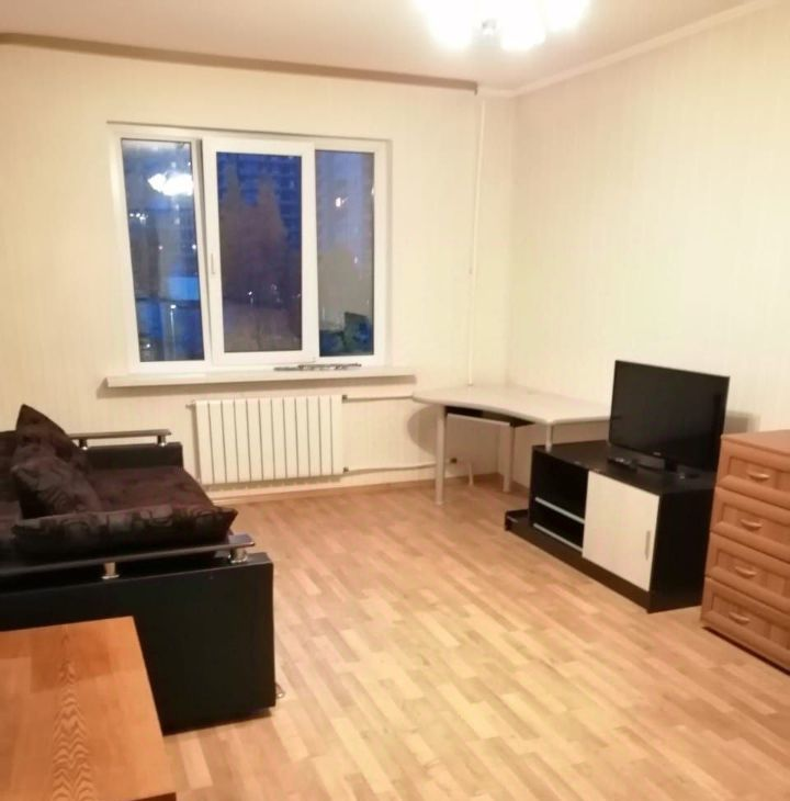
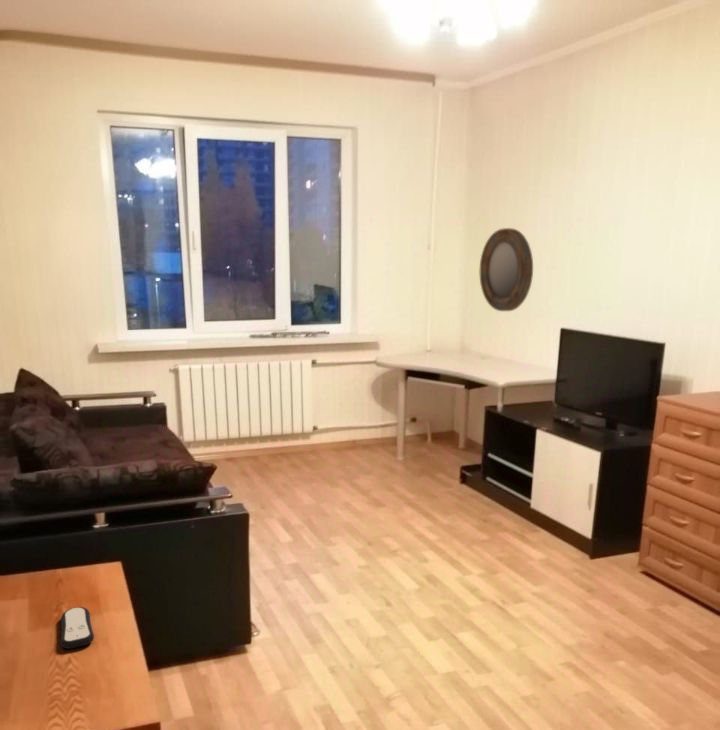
+ remote control [60,606,95,650]
+ home mirror [479,227,534,312]
